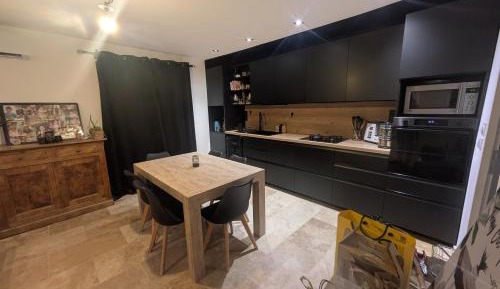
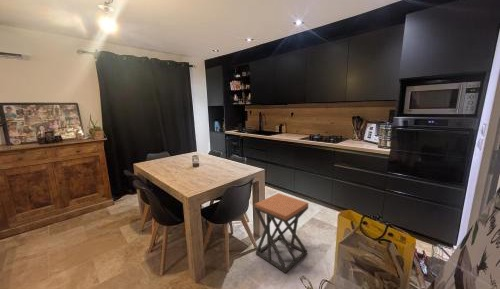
+ stool [254,192,309,274]
